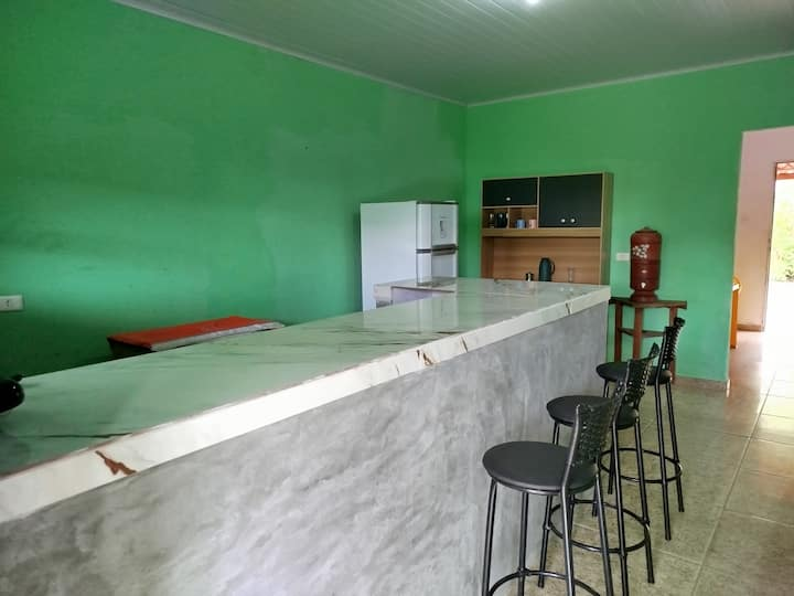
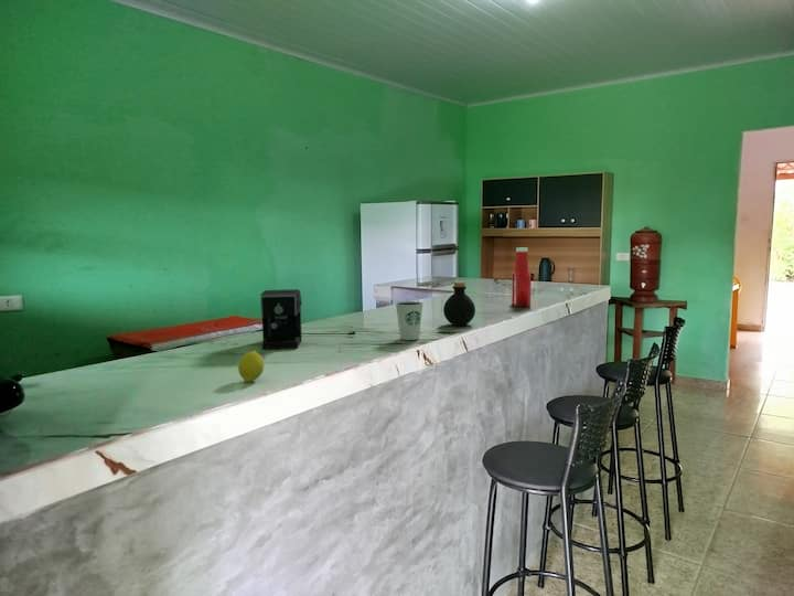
+ fruit [237,349,265,383]
+ bottle [442,280,476,327]
+ dixie cup [395,300,425,341]
+ soap bottle [511,246,533,308]
+ coffee maker [259,288,356,350]
